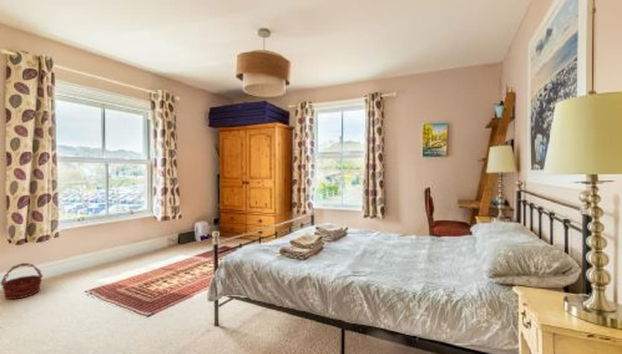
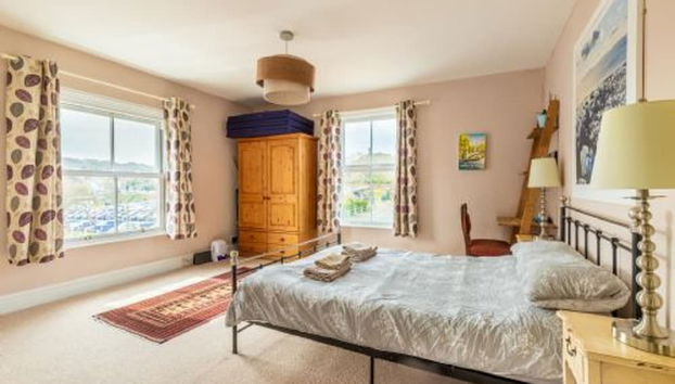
- basket [0,262,44,300]
